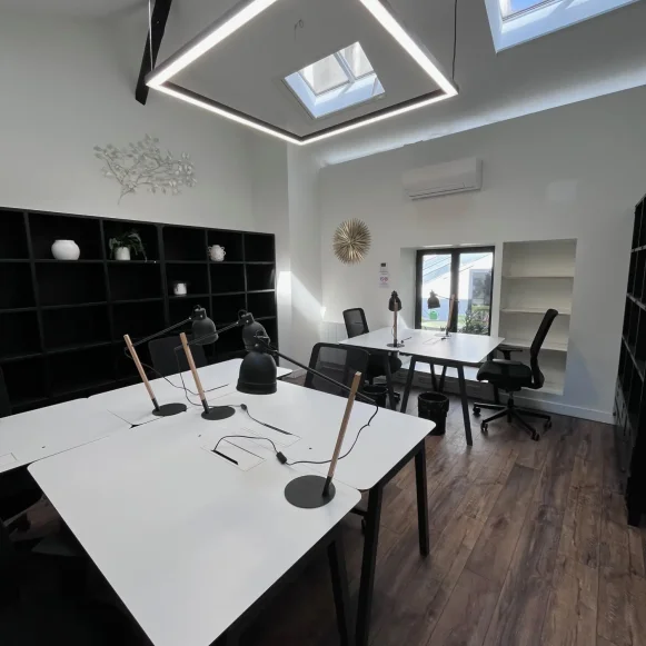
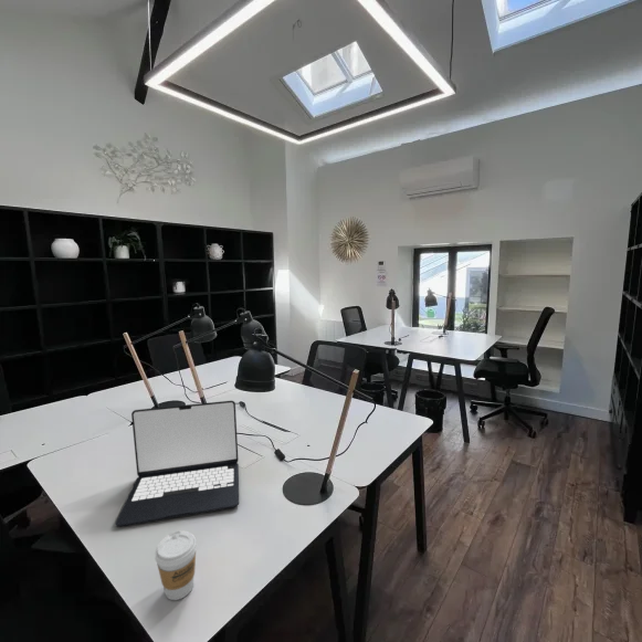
+ coffee cup [154,529,198,601]
+ laptop [114,400,240,528]
